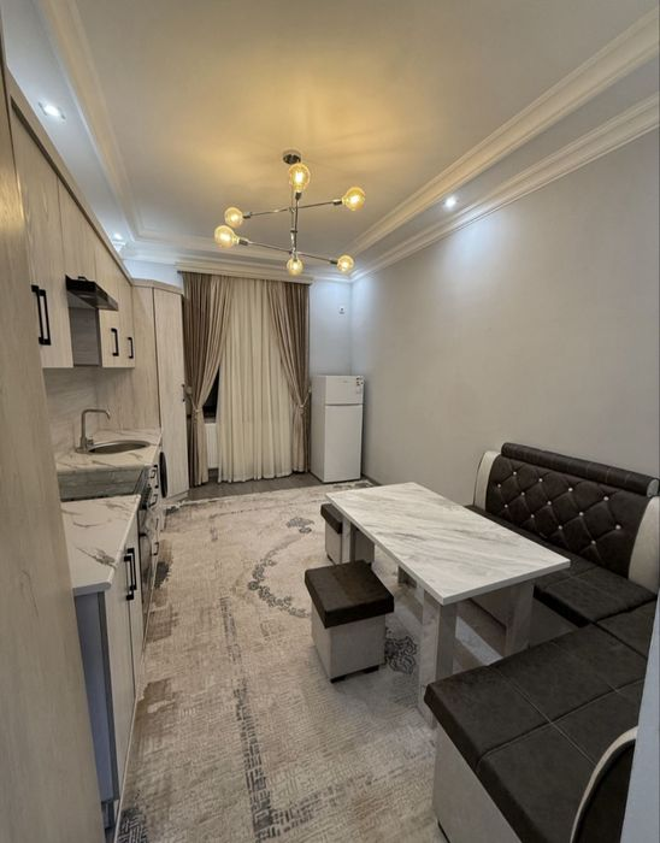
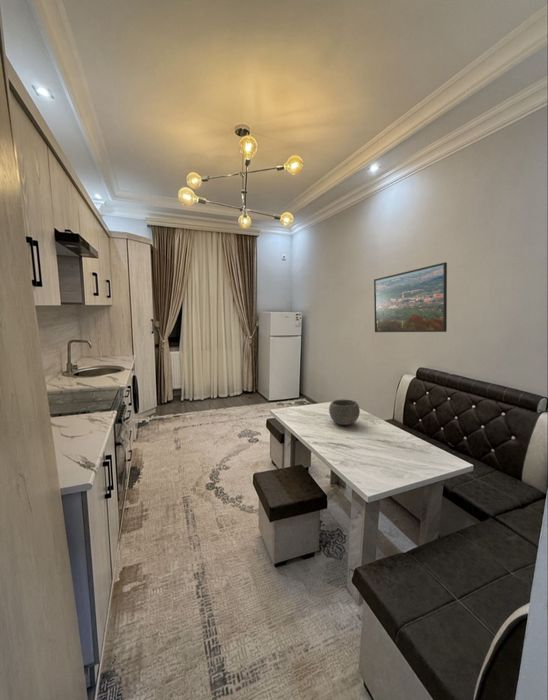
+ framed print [373,261,448,333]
+ bowl [328,399,361,426]
